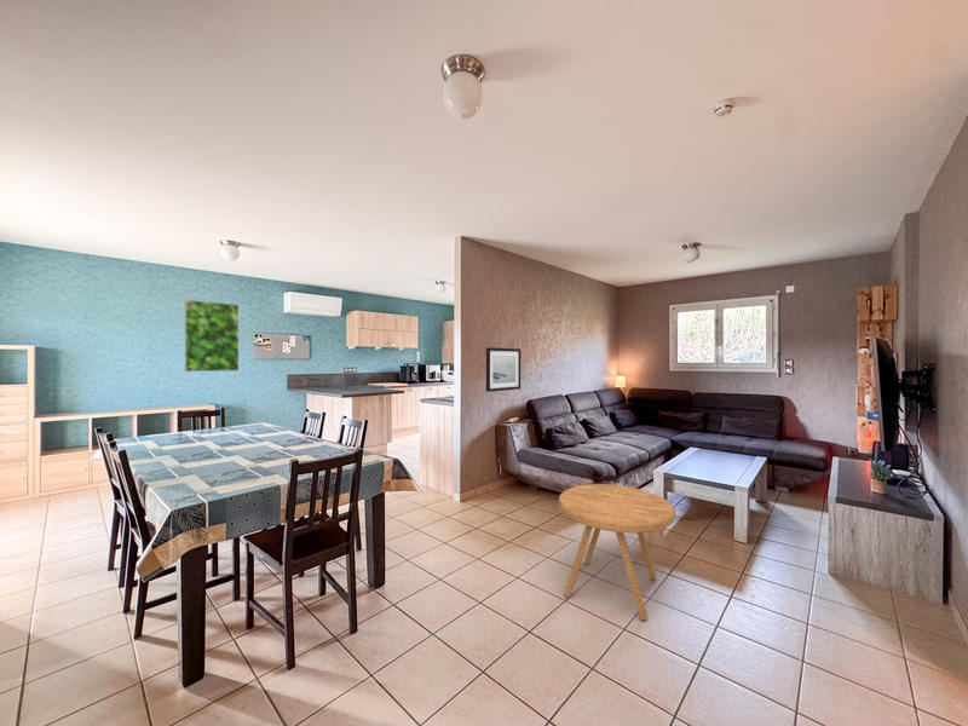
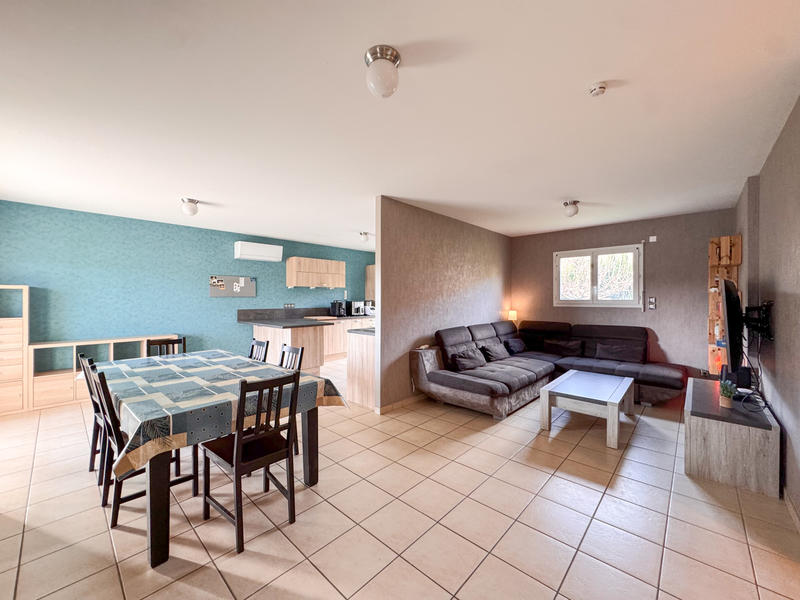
- side table [558,483,676,622]
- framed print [184,299,240,373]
- wall art [485,346,522,393]
